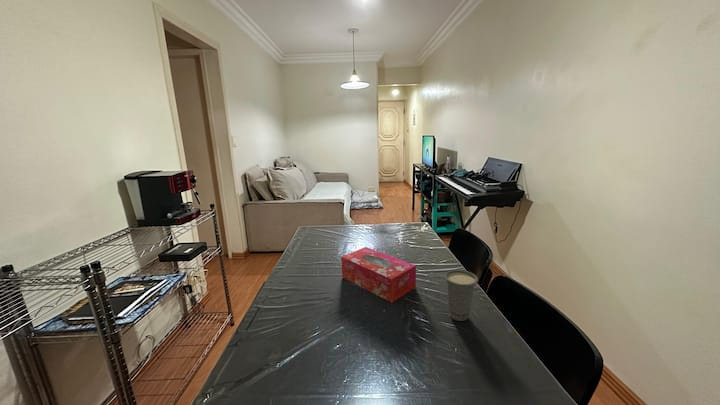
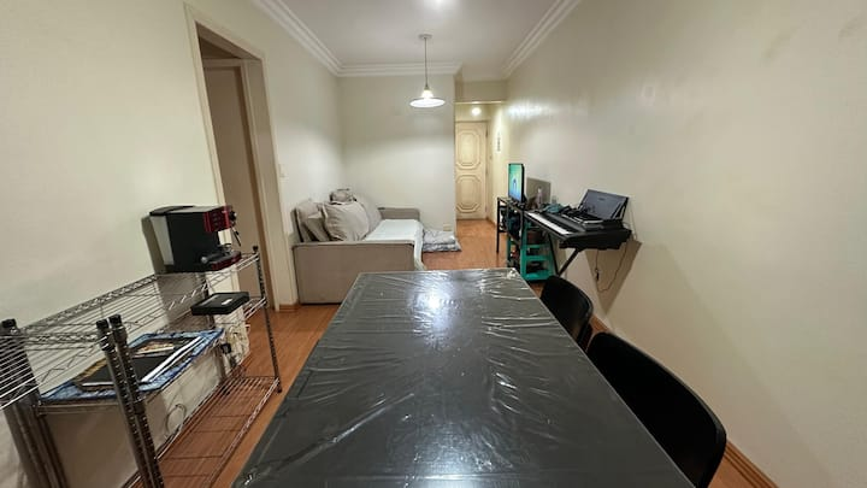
- cup [443,268,479,322]
- tissue box [340,246,417,304]
